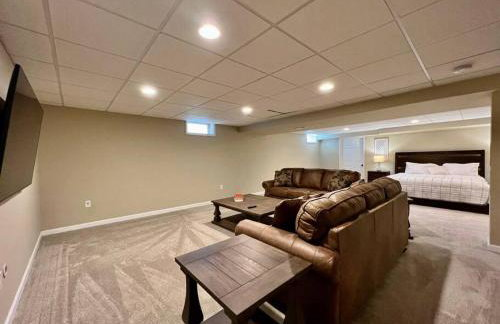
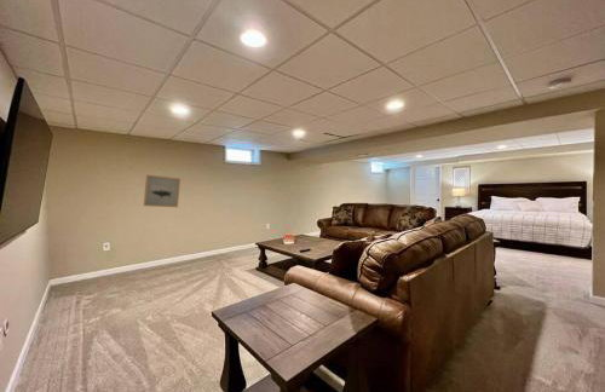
+ wall art [143,173,182,208]
